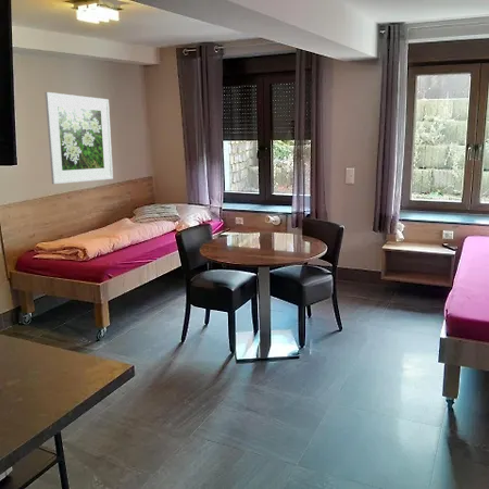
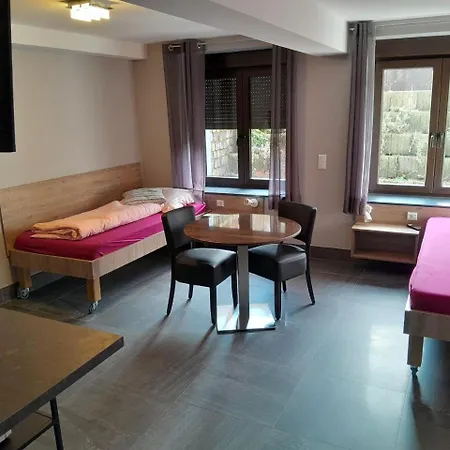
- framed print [43,91,114,185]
